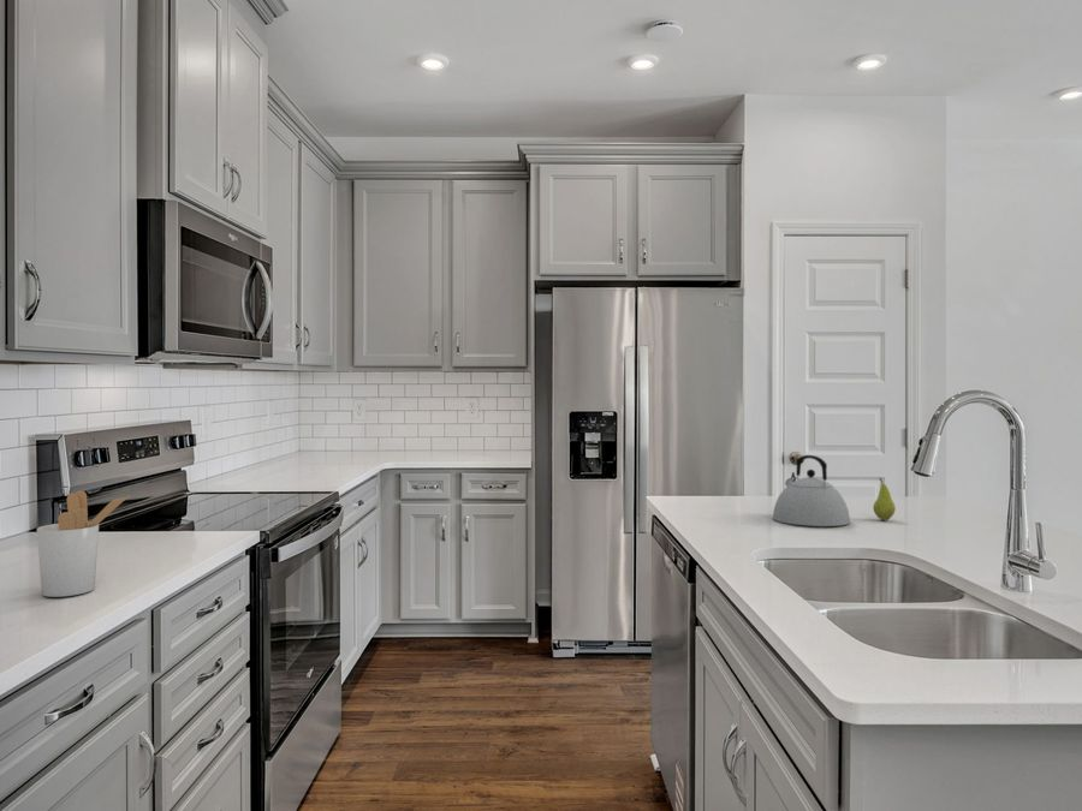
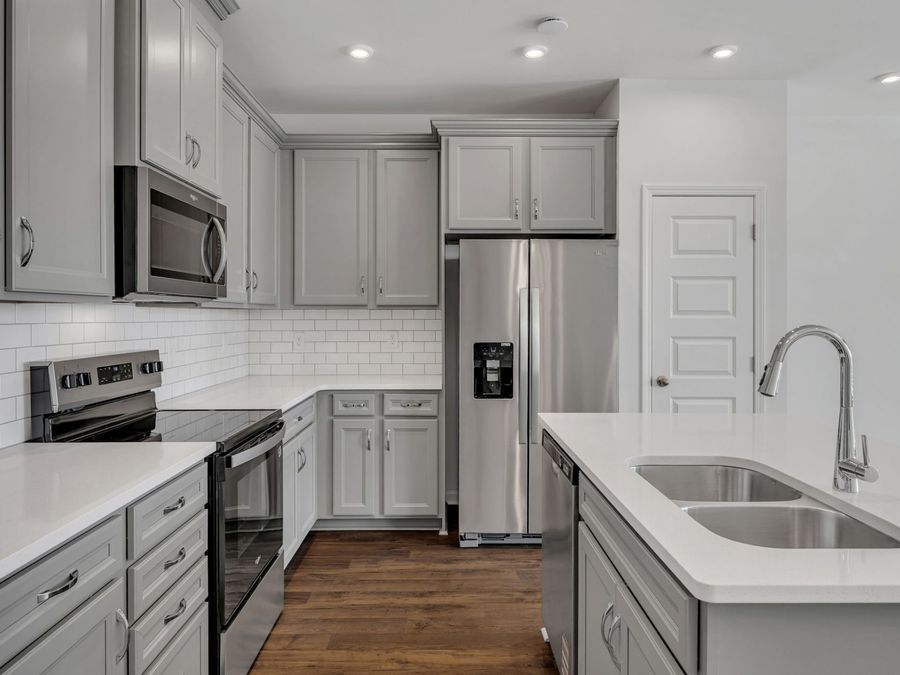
- fruit [872,477,897,521]
- kettle [772,454,851,527]
- utensil holder [36,490,131,598]
